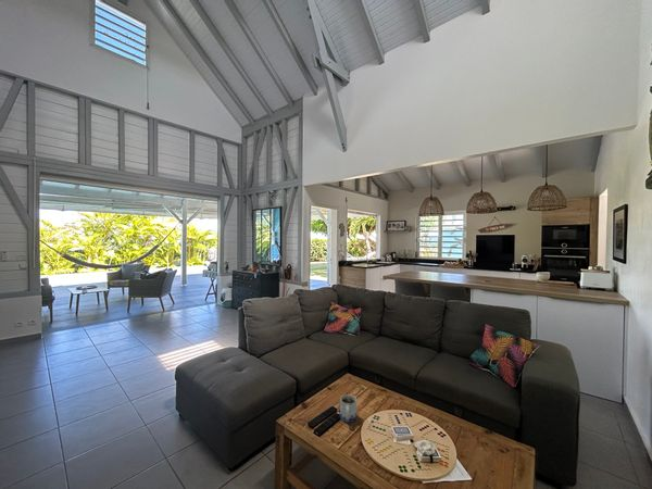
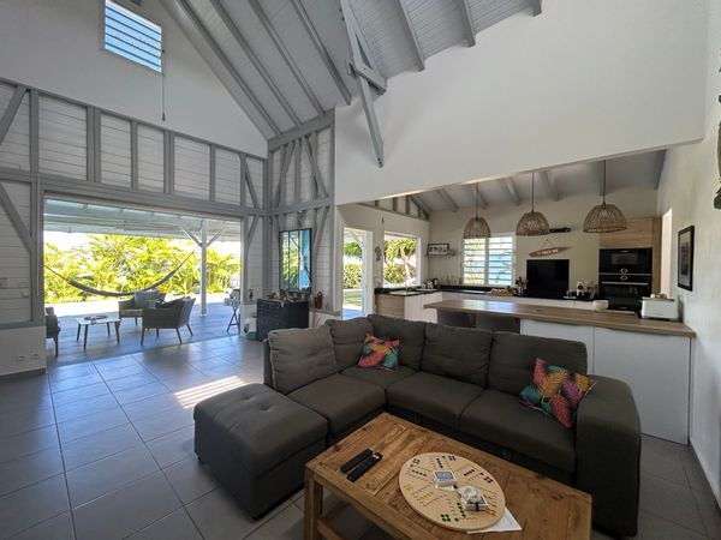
- mug [338,393,358,423]
